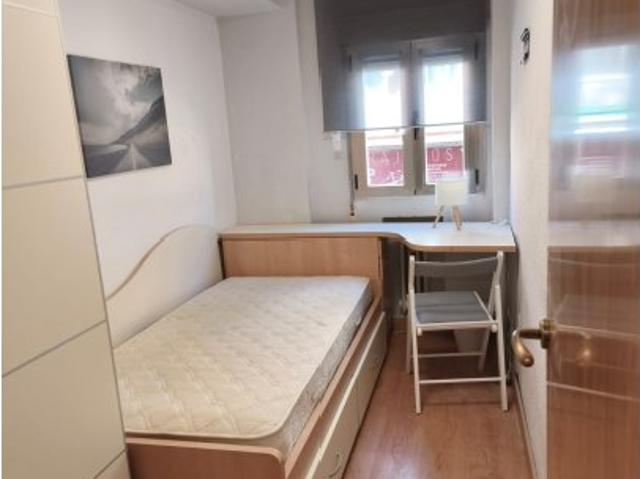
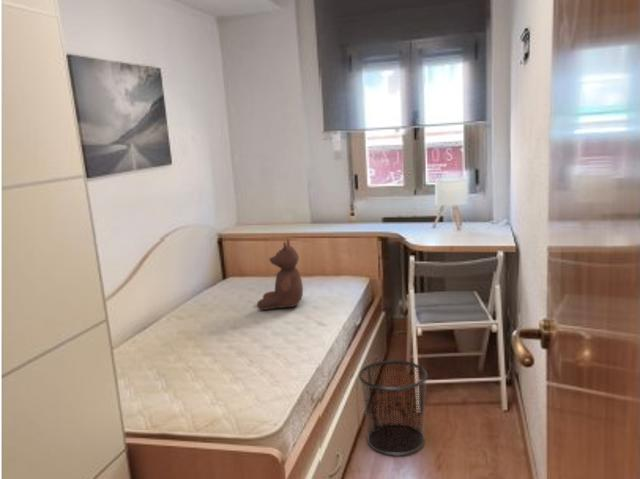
+ stuffed bear [256,238,304,311]
+ waste bin [358,359,428,457]
